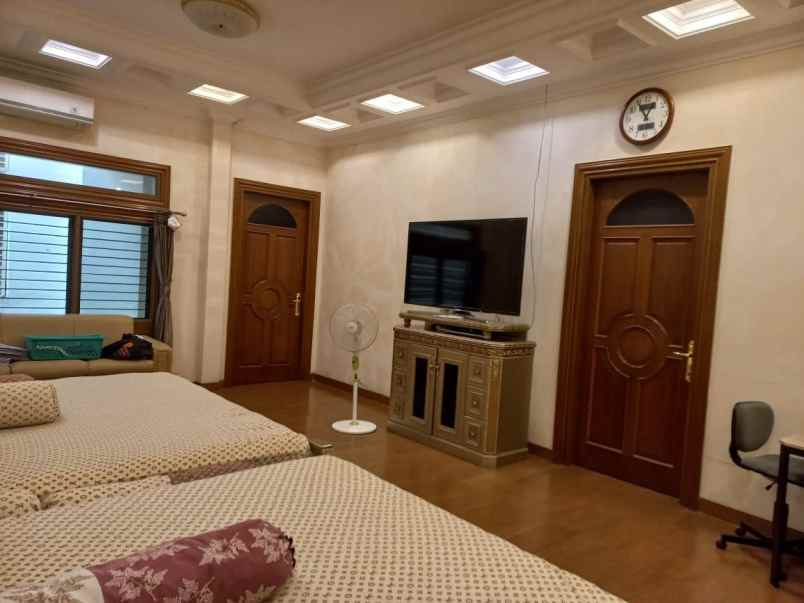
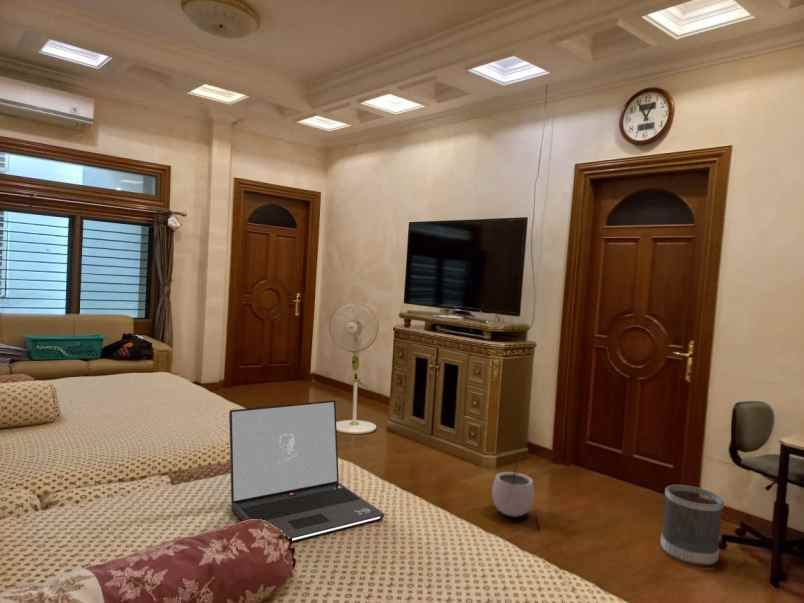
+ wastebasket [659,484,725,566]
+ plant pot [491,462,536,518]
+ laptop [228,399,386,542]
